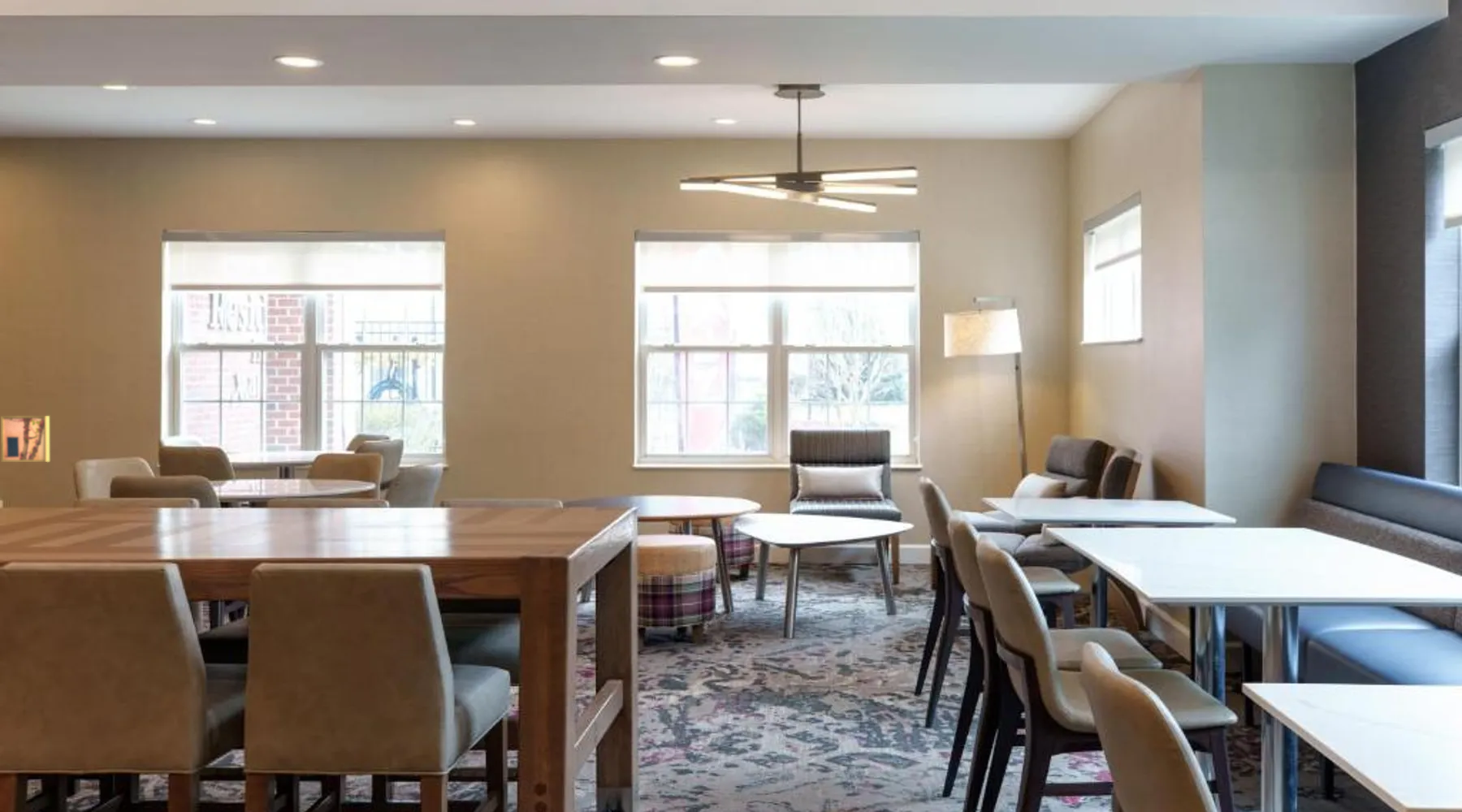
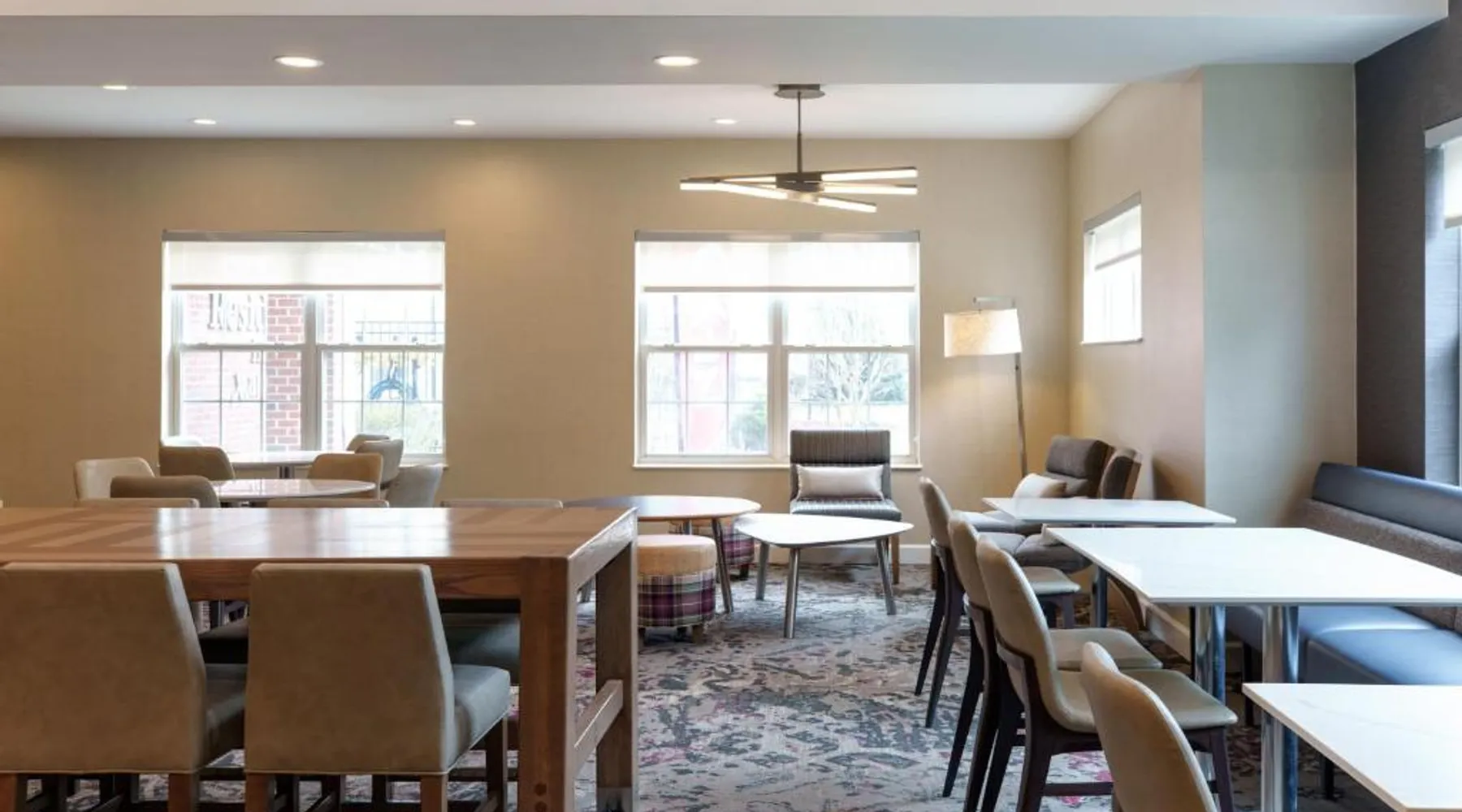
- wall art [0,415,50,463]
